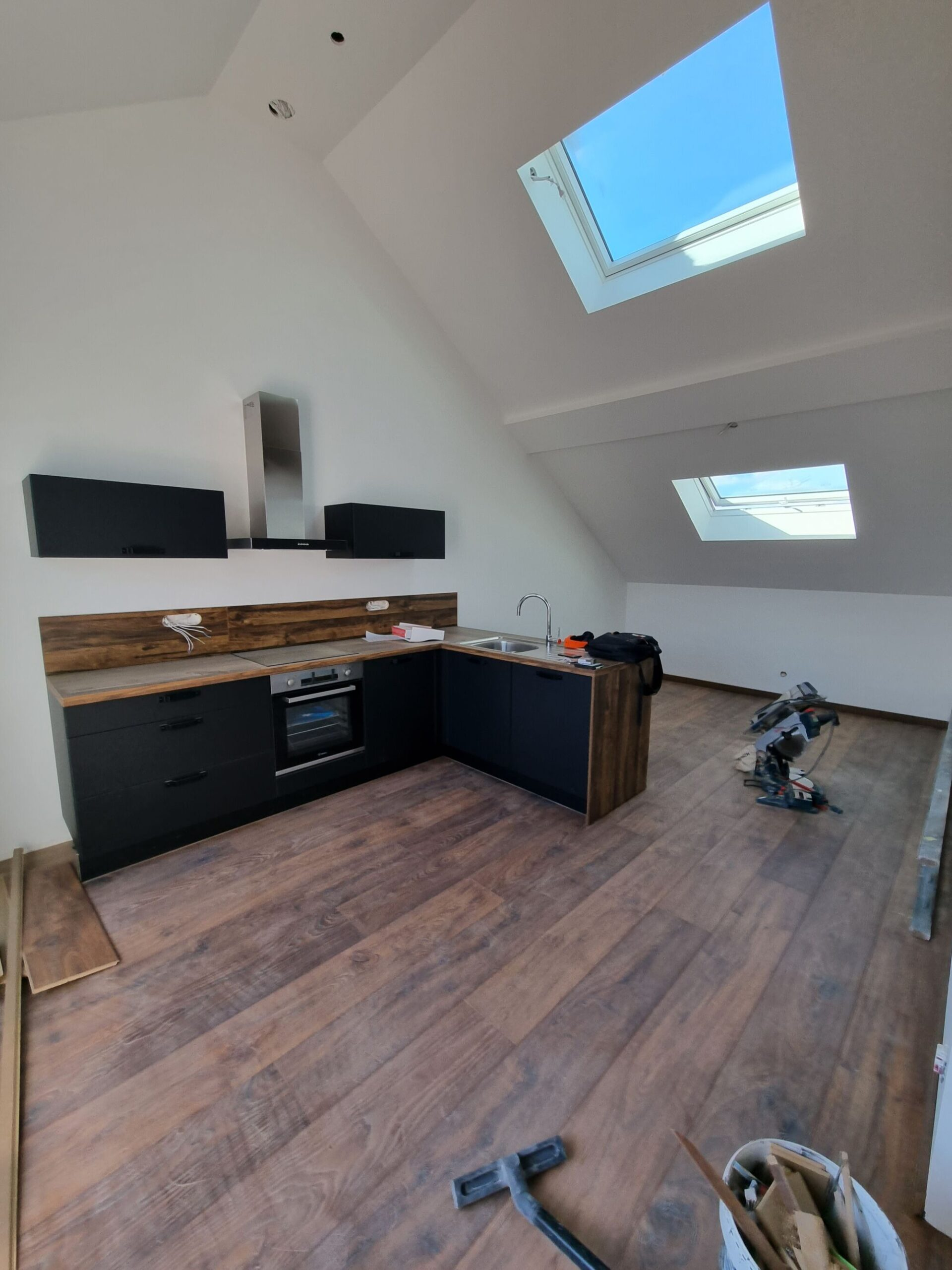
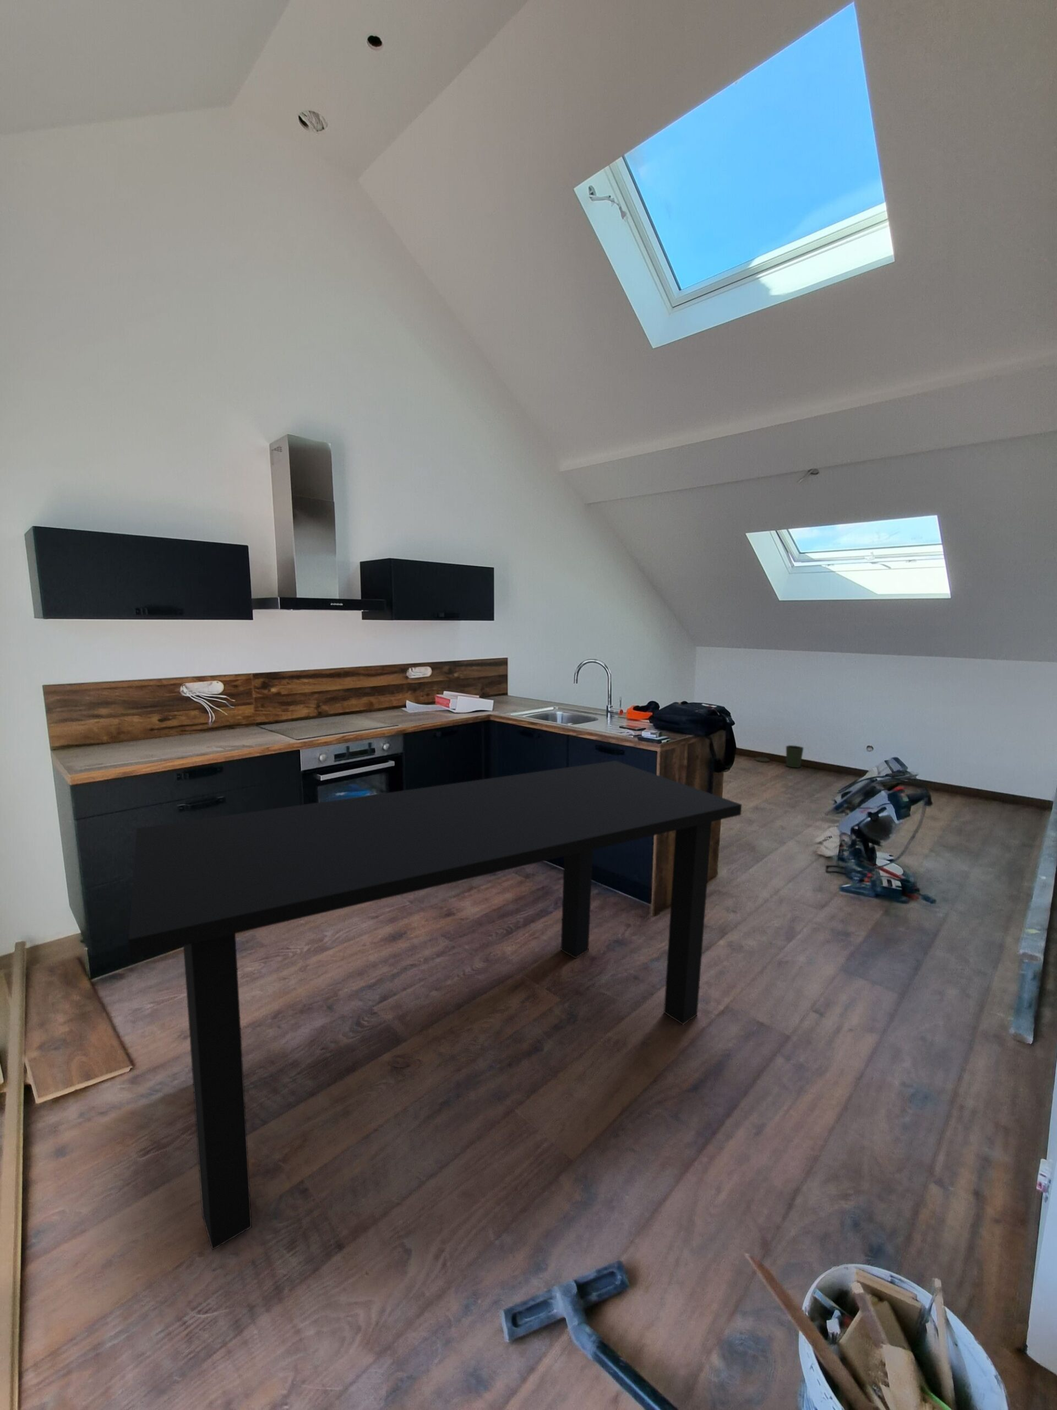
+ trash can [754,745,804,768]
+ dining table [129,761,743,1251]
